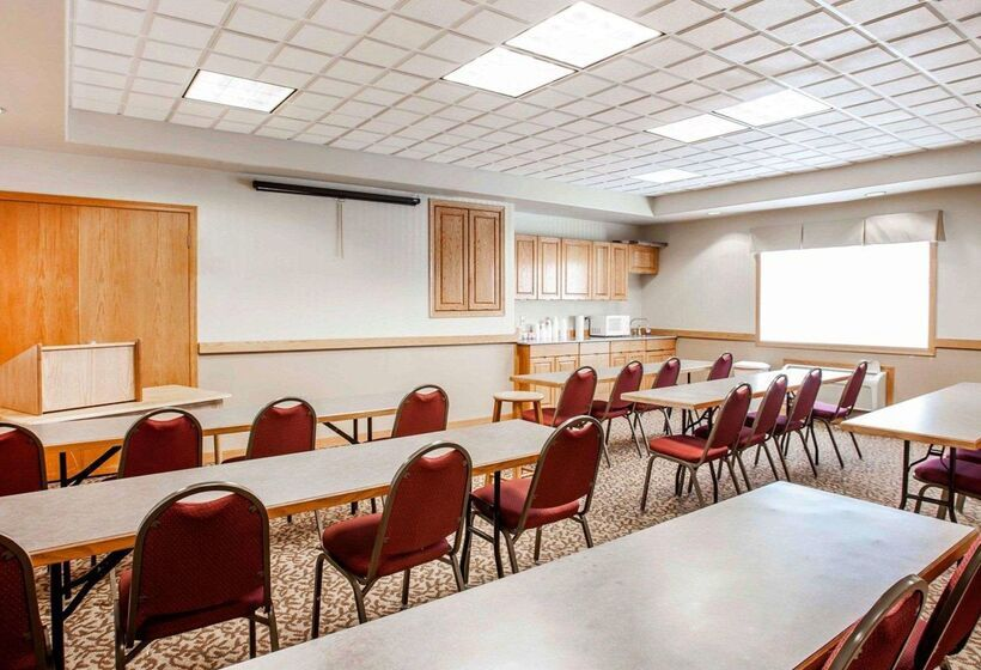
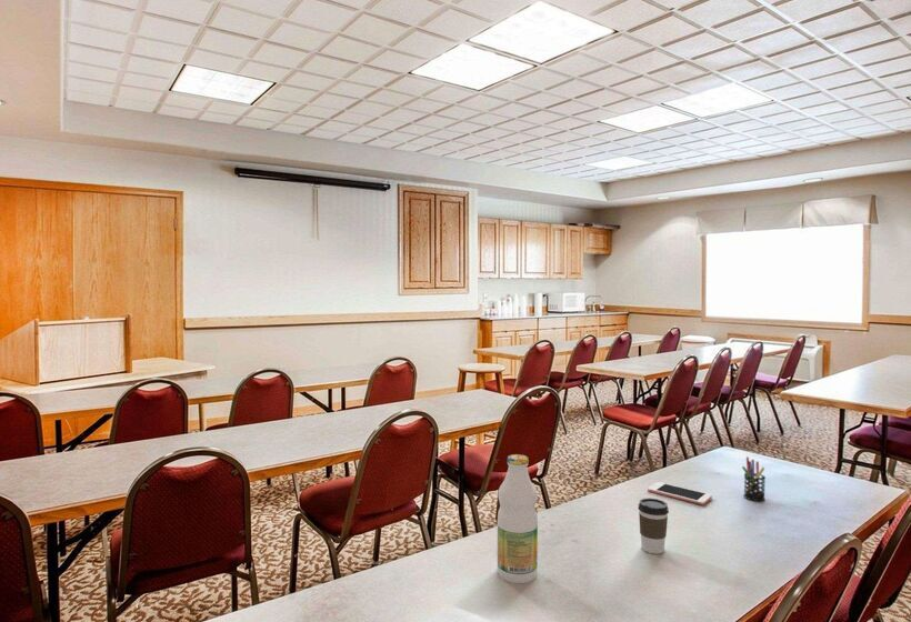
+ bottle [497,453,539,584]
+ cell phone [647,481,713,505]
+ pen holder [741,455,767,502]
+ coffee cup [638,496,670,555]
